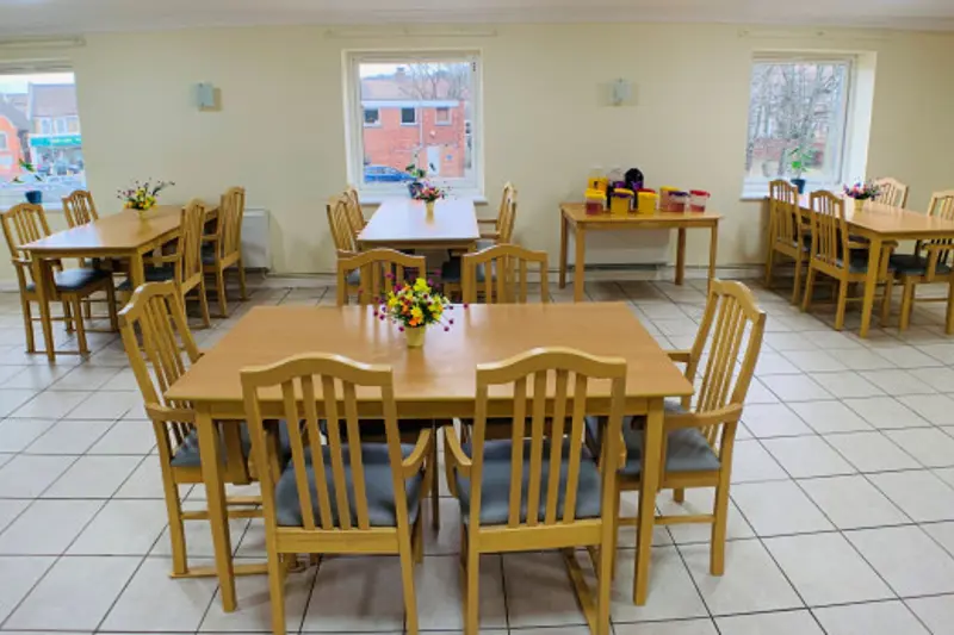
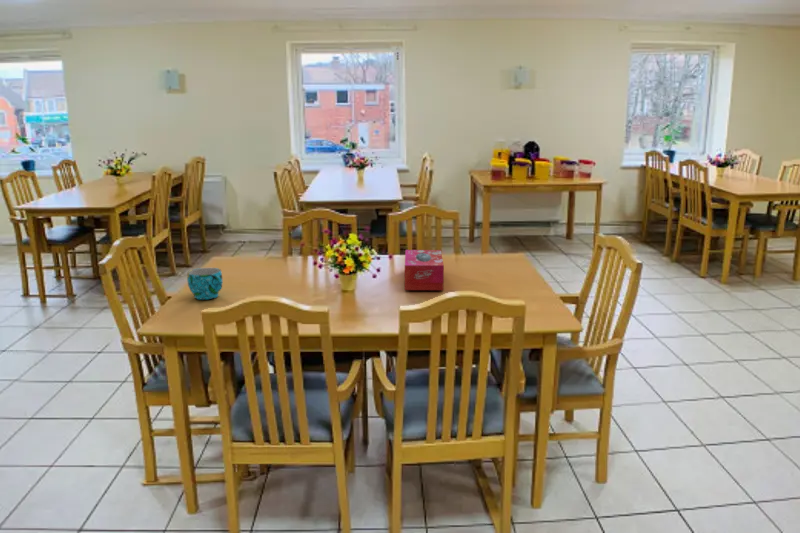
+ cup [186,267,223,301]
+ tissue box [404,249,445,291]
